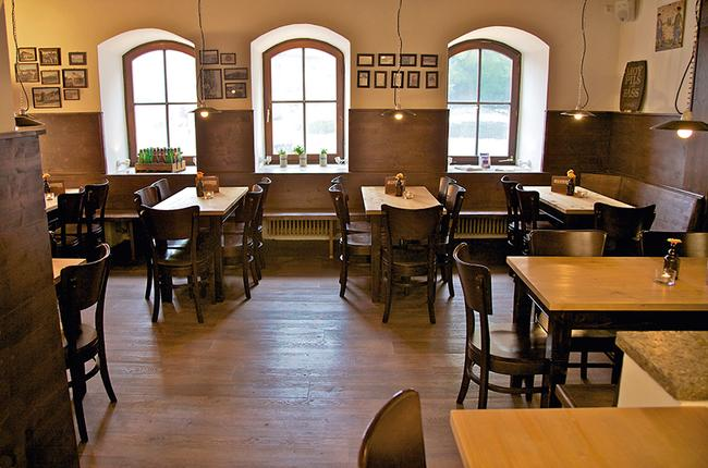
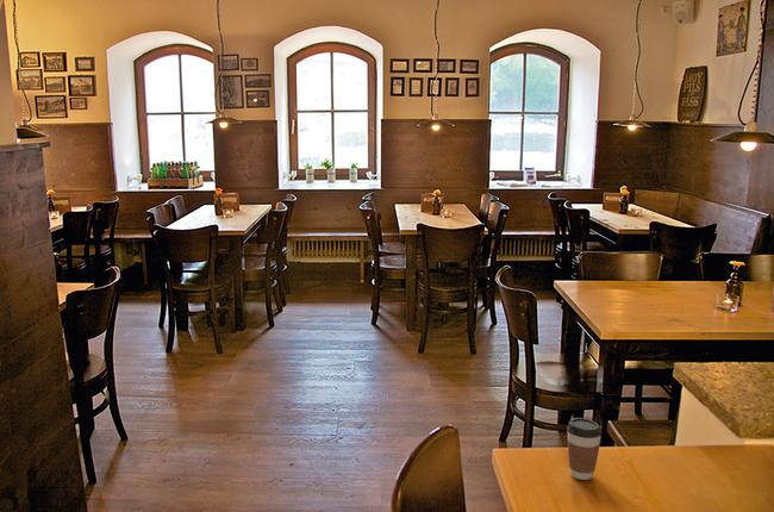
+ coffee cup [566,417,603,481]
